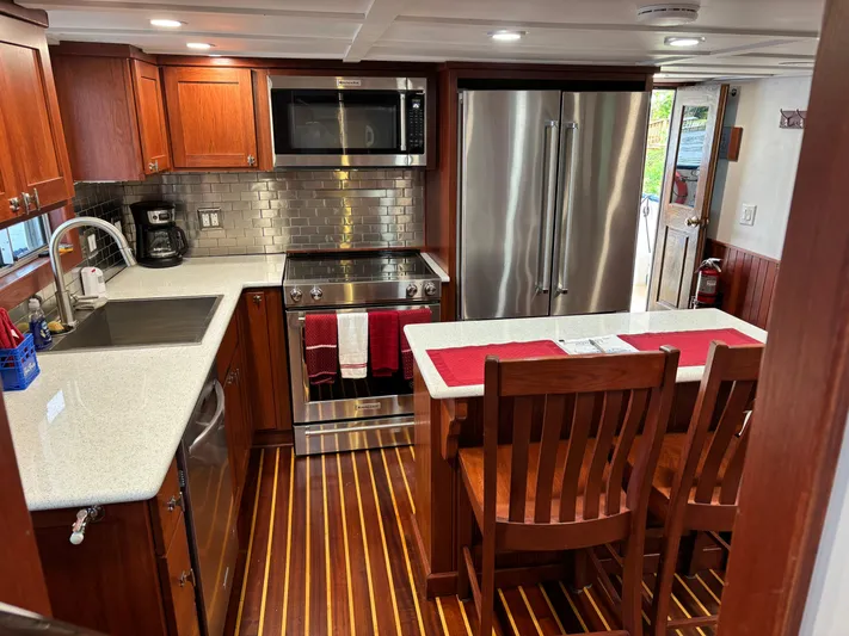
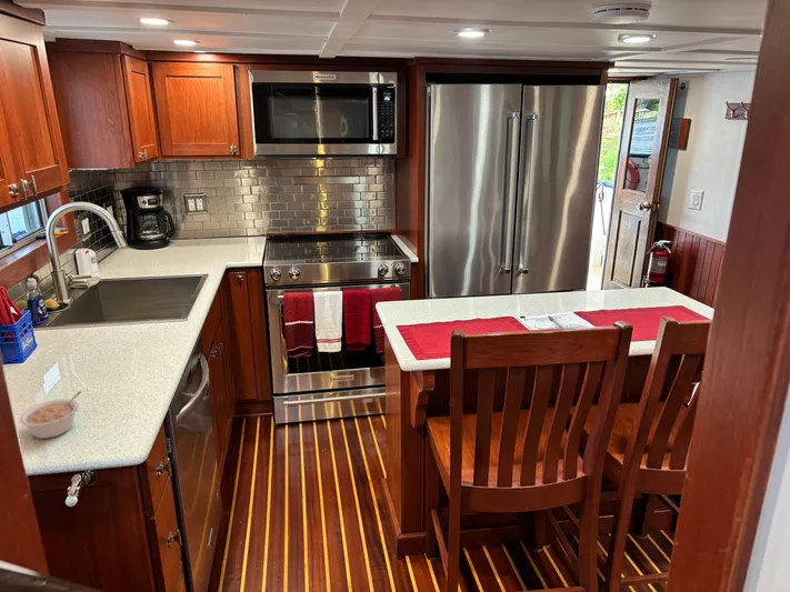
+ legume [19,390,83,440]
